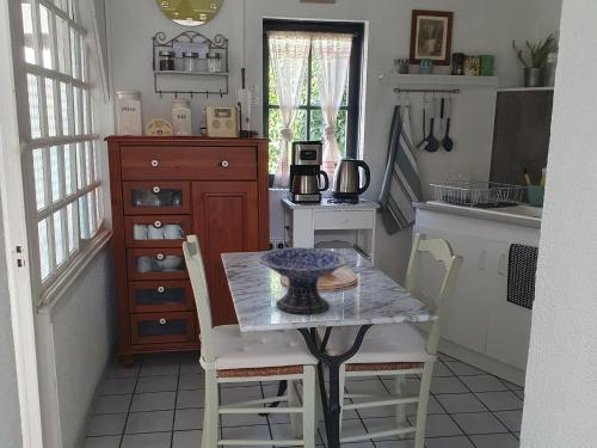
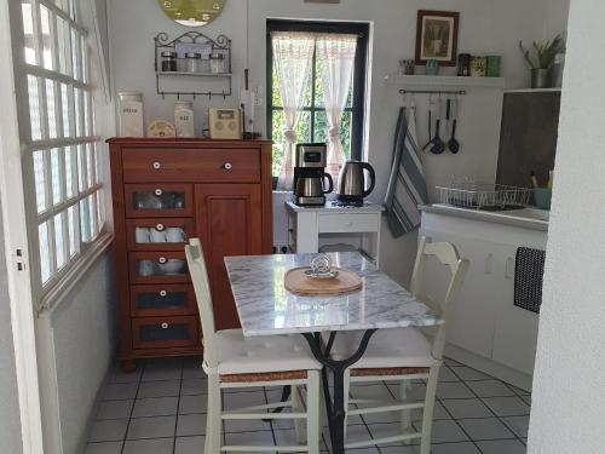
- decorative bowl [257,246,350,314]
